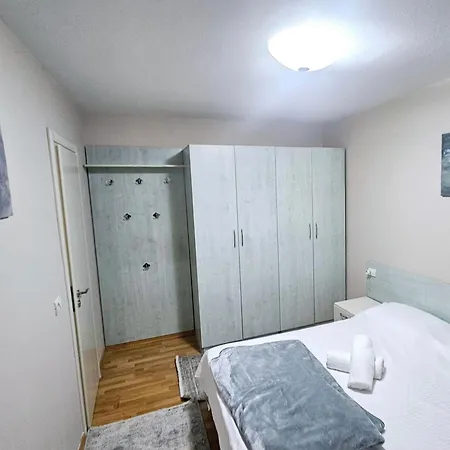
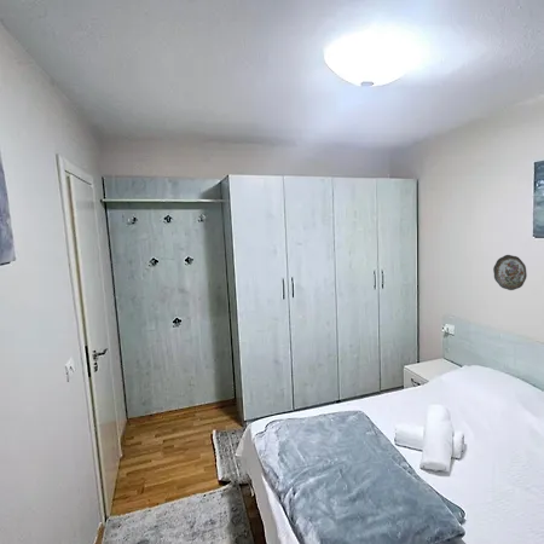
+ decorative plate [492,254,528,291]
